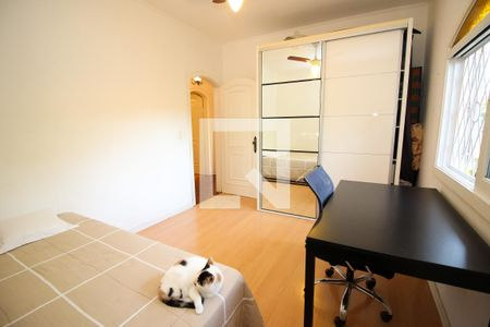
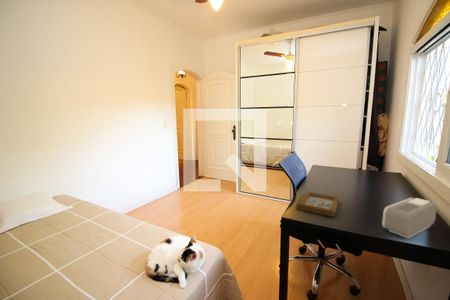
+ picture frame [296,191,340,218]
+ alarm clock [381,197,438,239]
